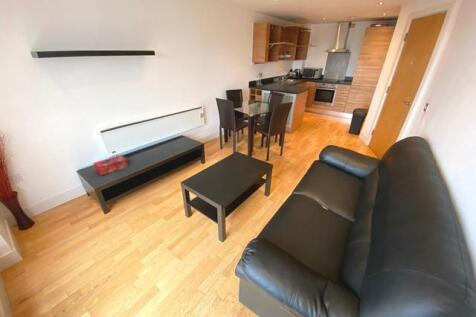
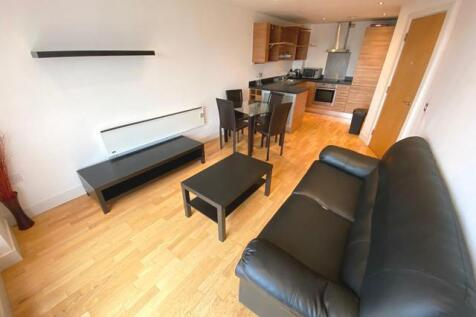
- tissue box [92,154,129,176]
